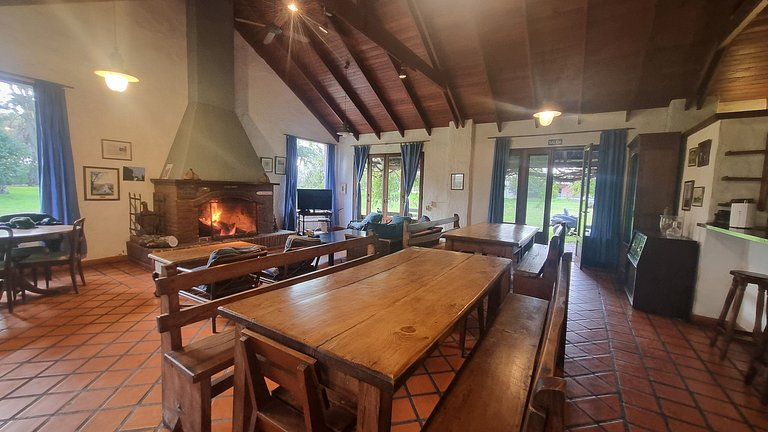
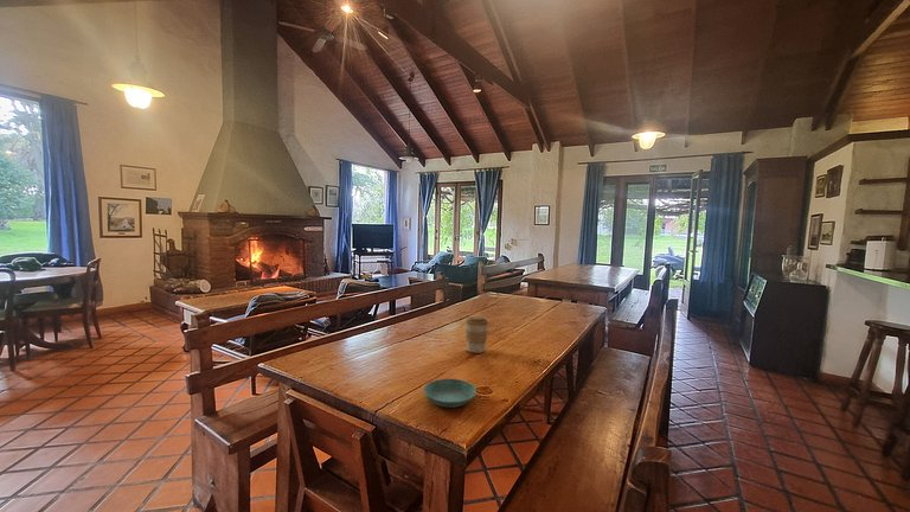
+ coffee cup [464,316,491,354]
+ saucer [423,378,478,409]
